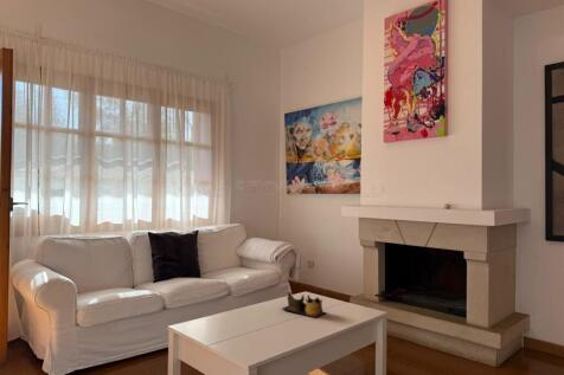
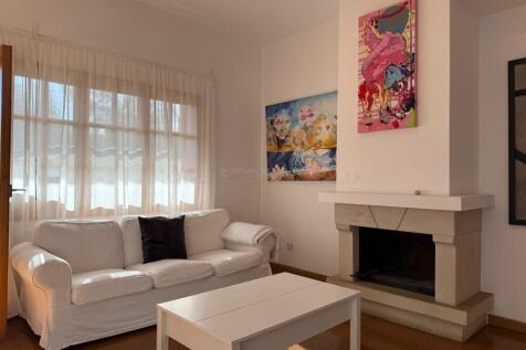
- decorative bowl [281,291,327,319]
